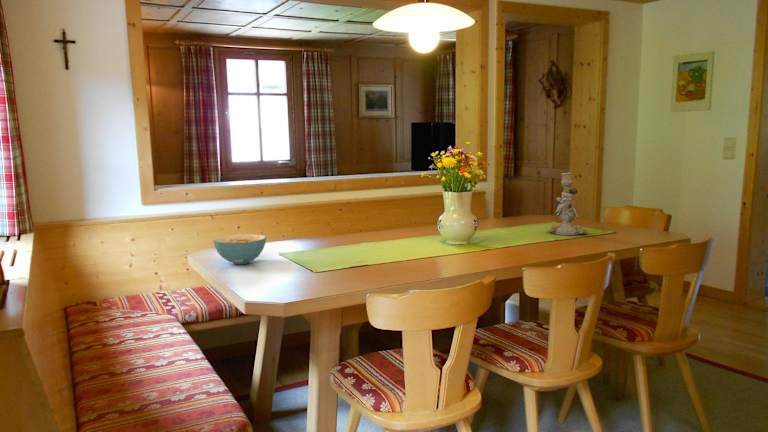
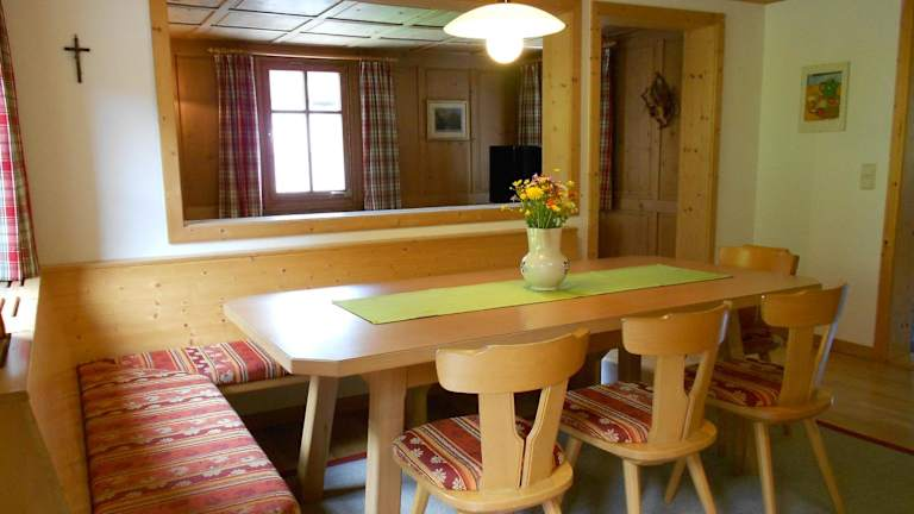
- candlestick [546,172,588,236]
- cereal bowl [213,233,267,265]
